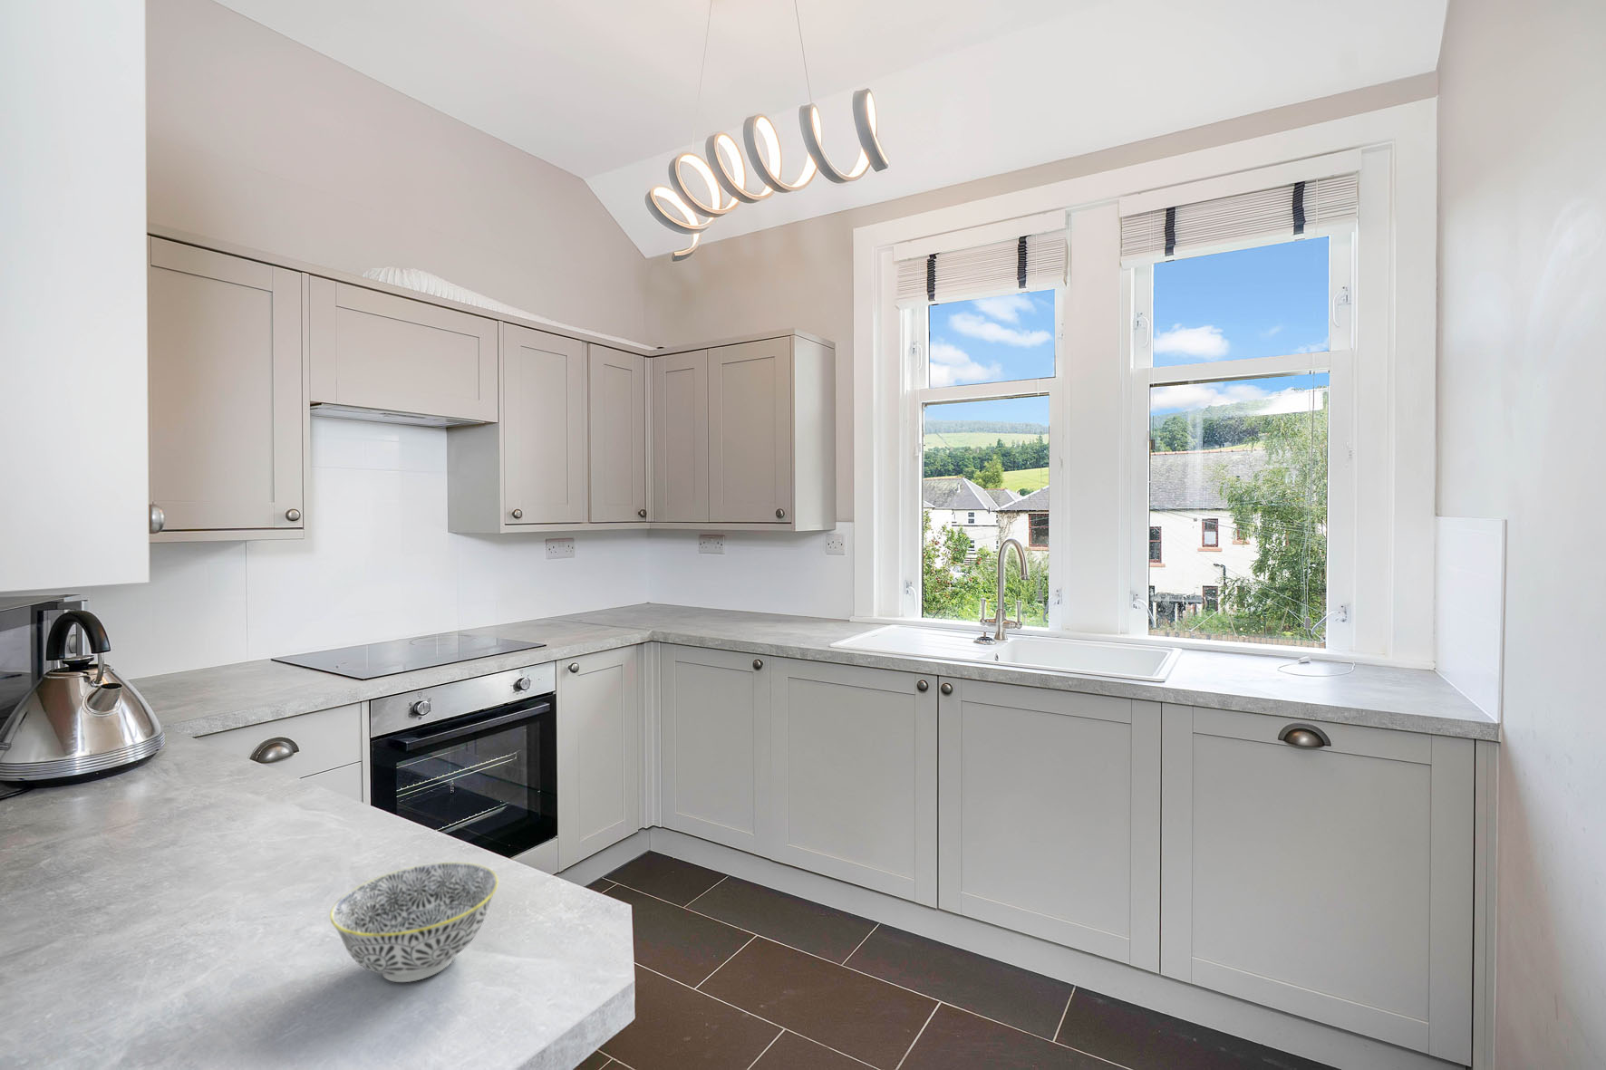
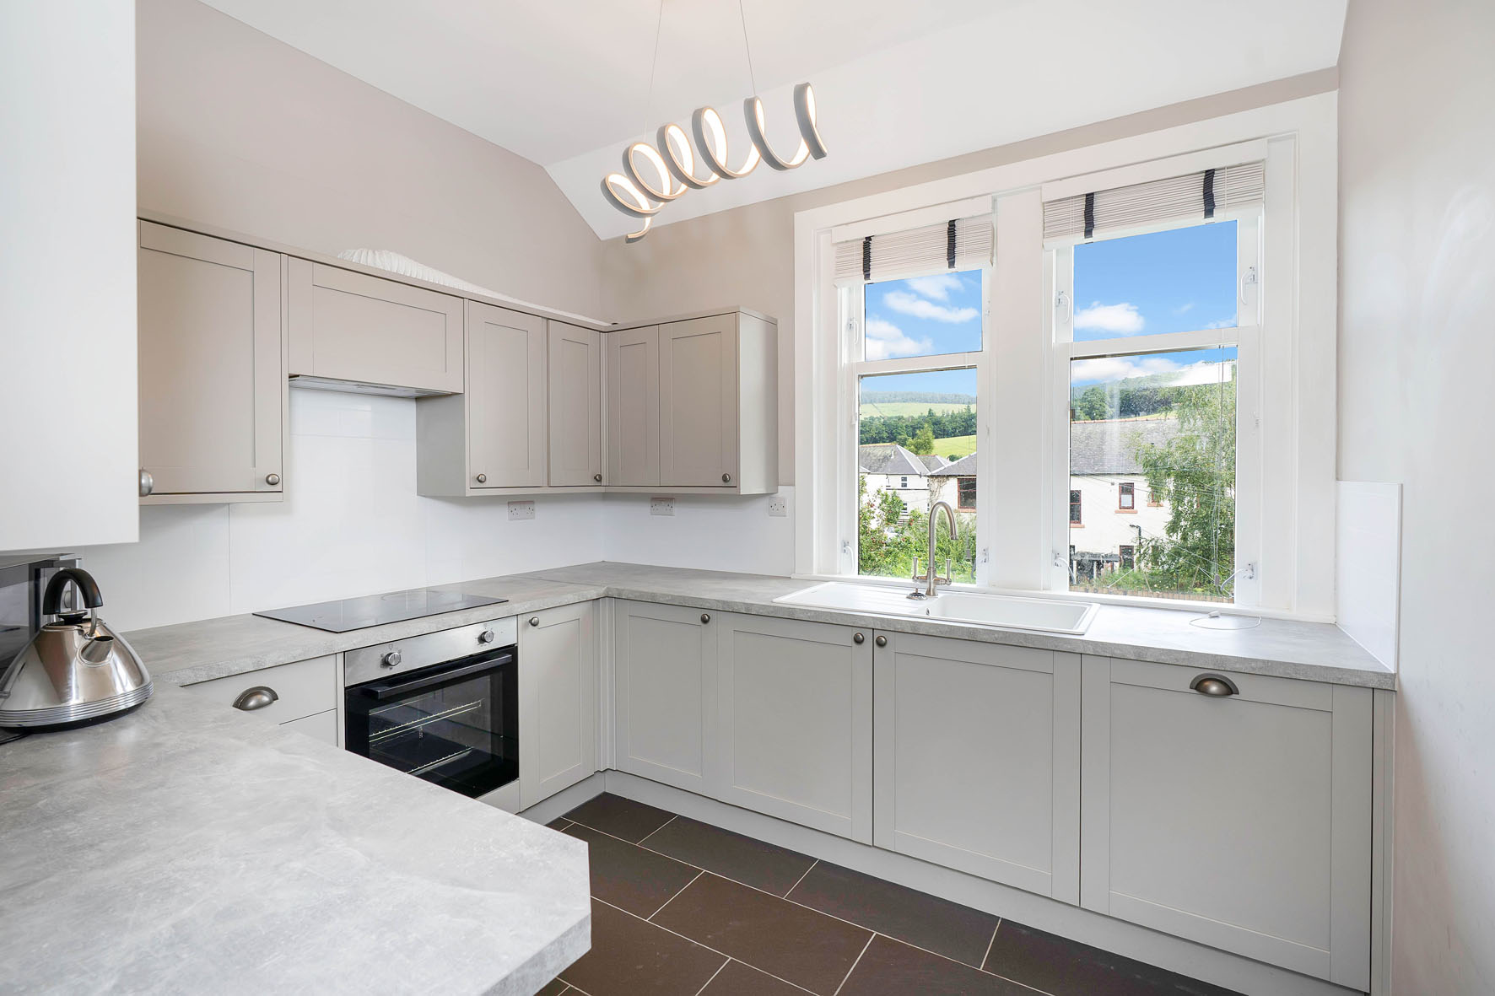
- bowl [330,862,499,983]
